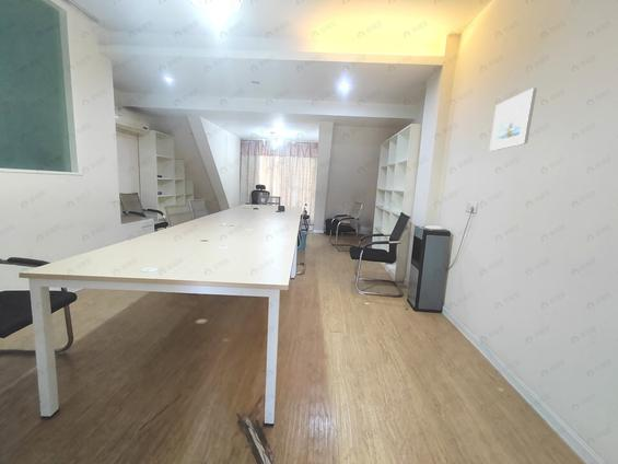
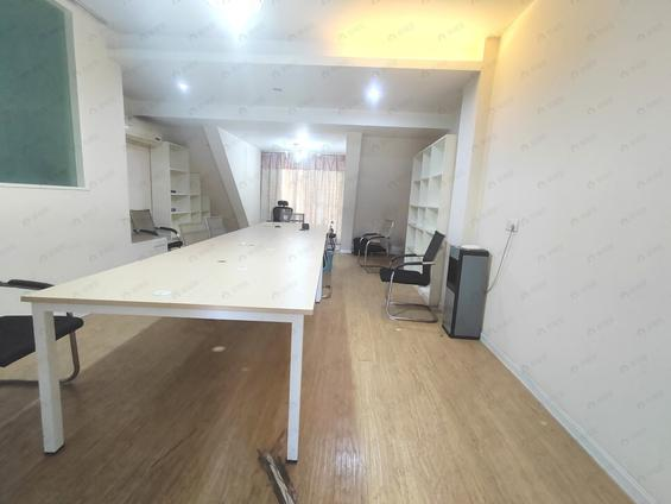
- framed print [488,86,538,152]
